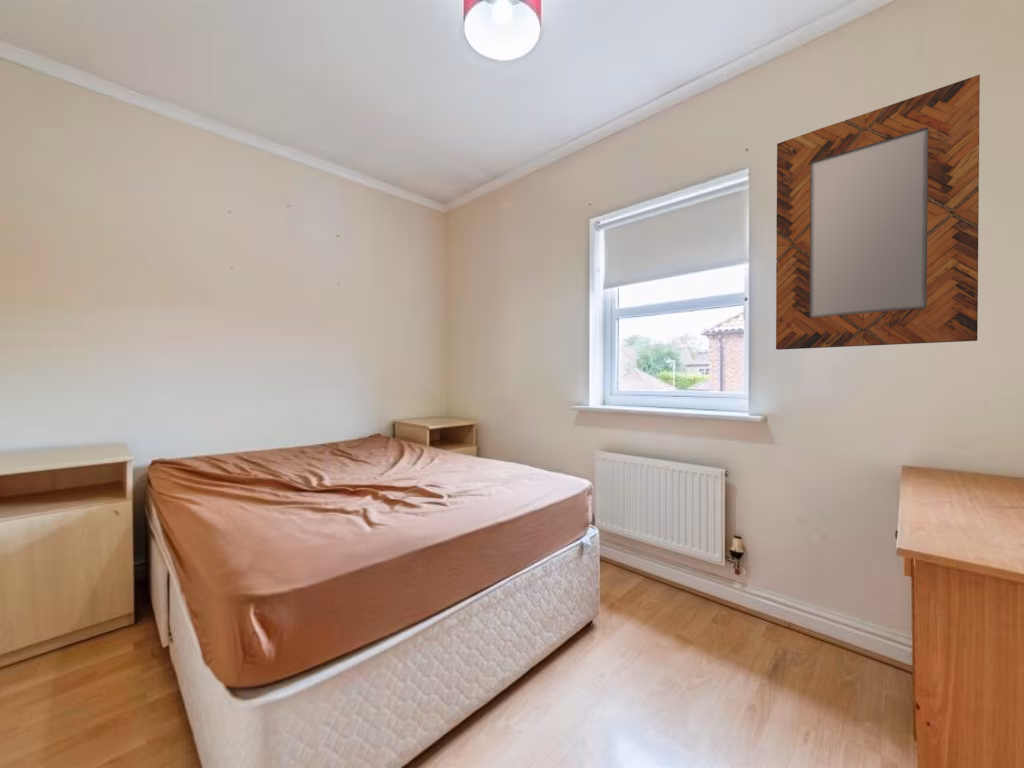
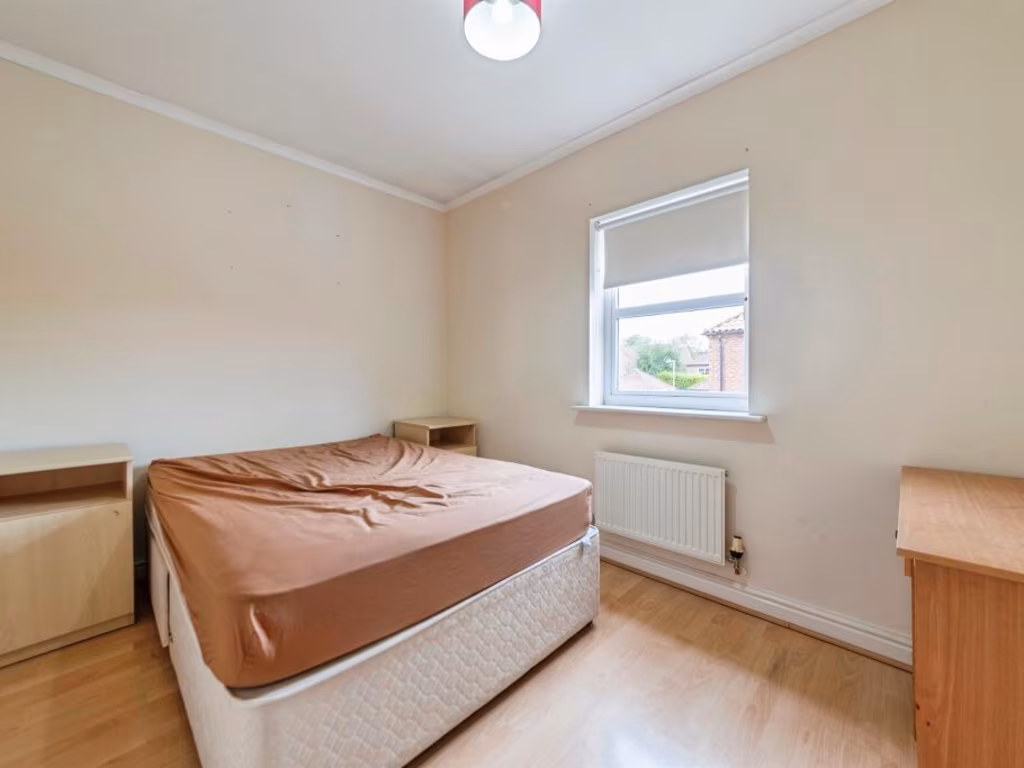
- home mirror [775,74,981,351]
